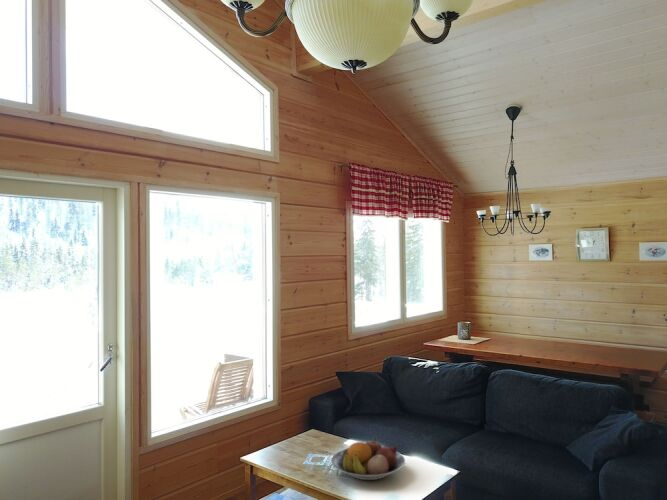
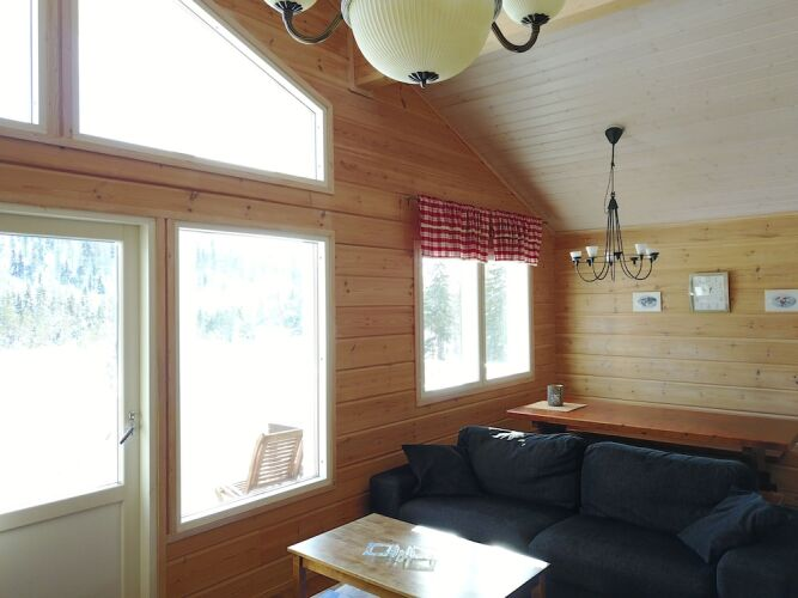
- fruit bowl [330,437,406,481]
